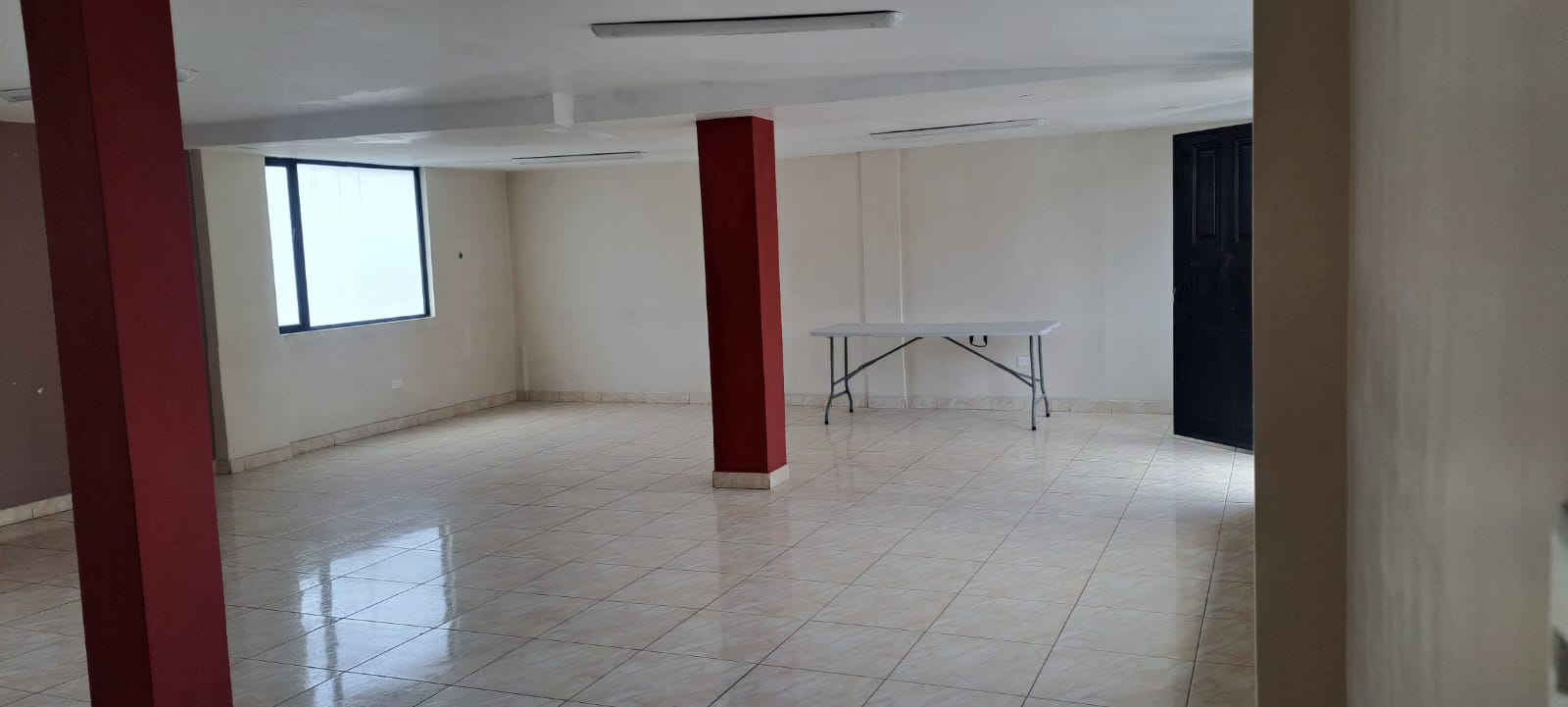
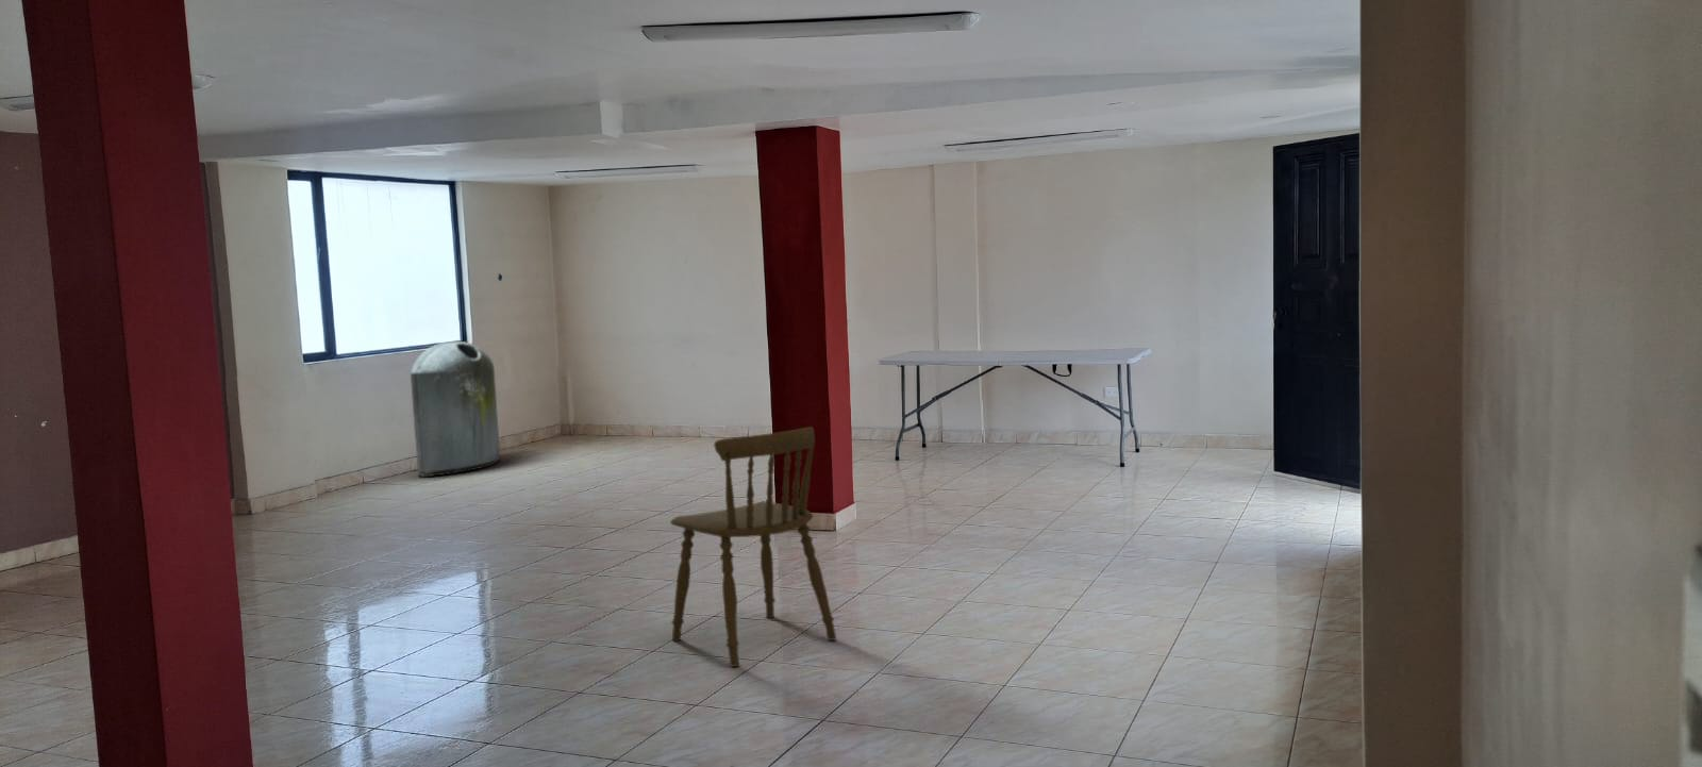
+ trash can [409,341,501,477]
+ dining chair [669,425,837,668]
